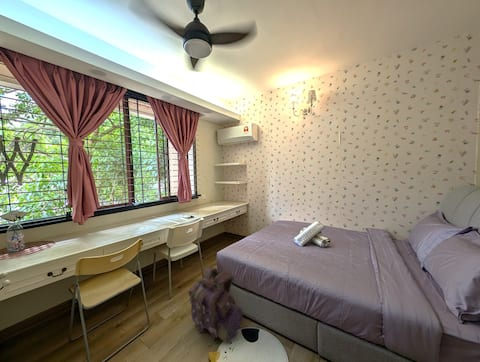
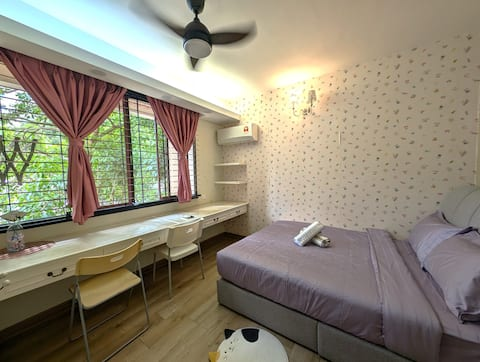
- backpack [187,266,243,345]
